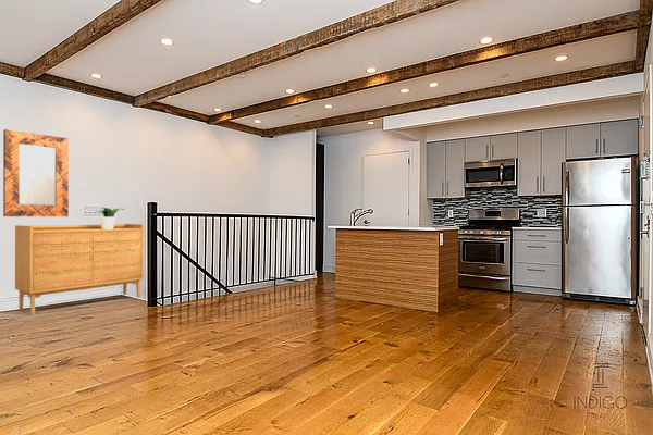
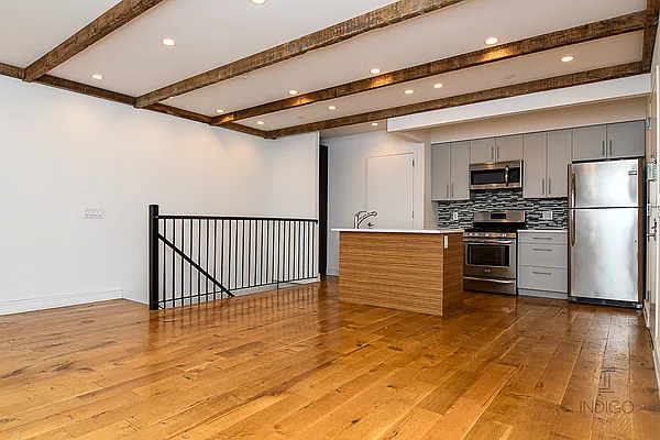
- potted plant [93,207,125,229]
- home mirror [2,128,70,217]
- sideboard [14,223,145,315]
